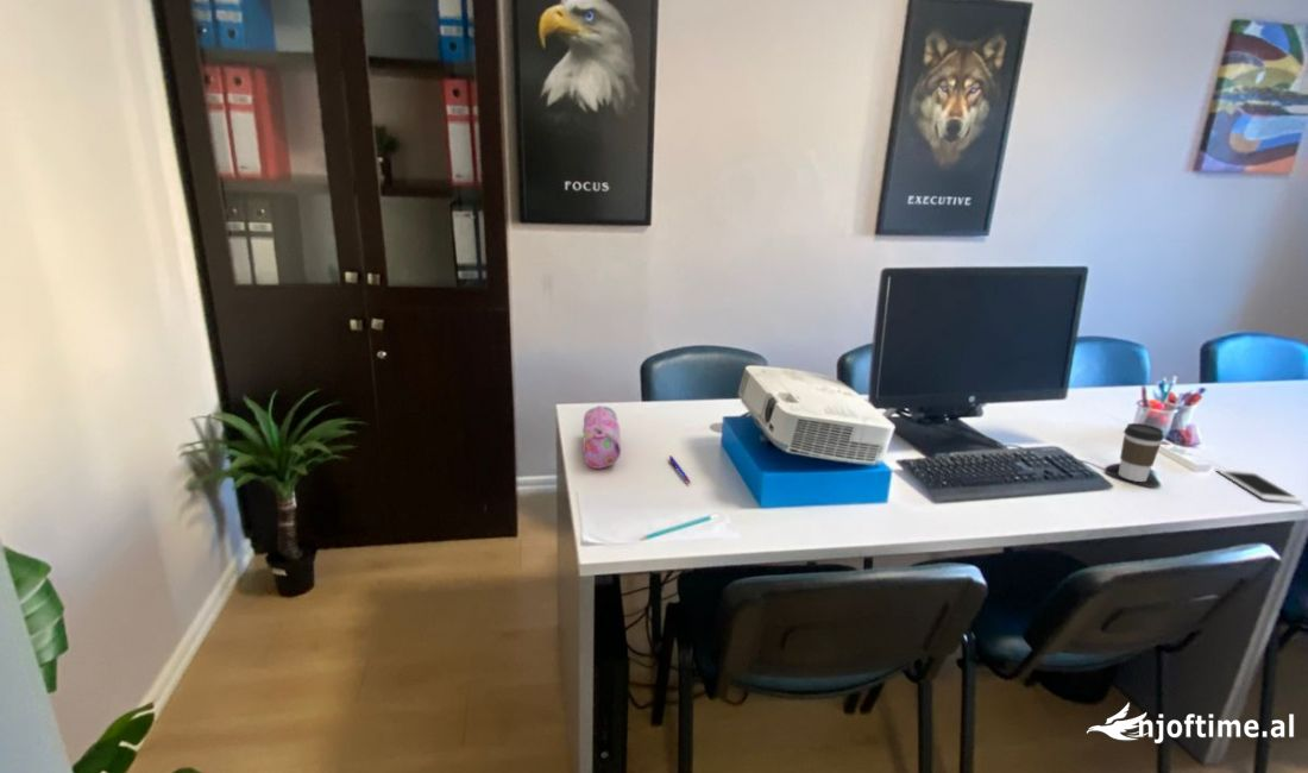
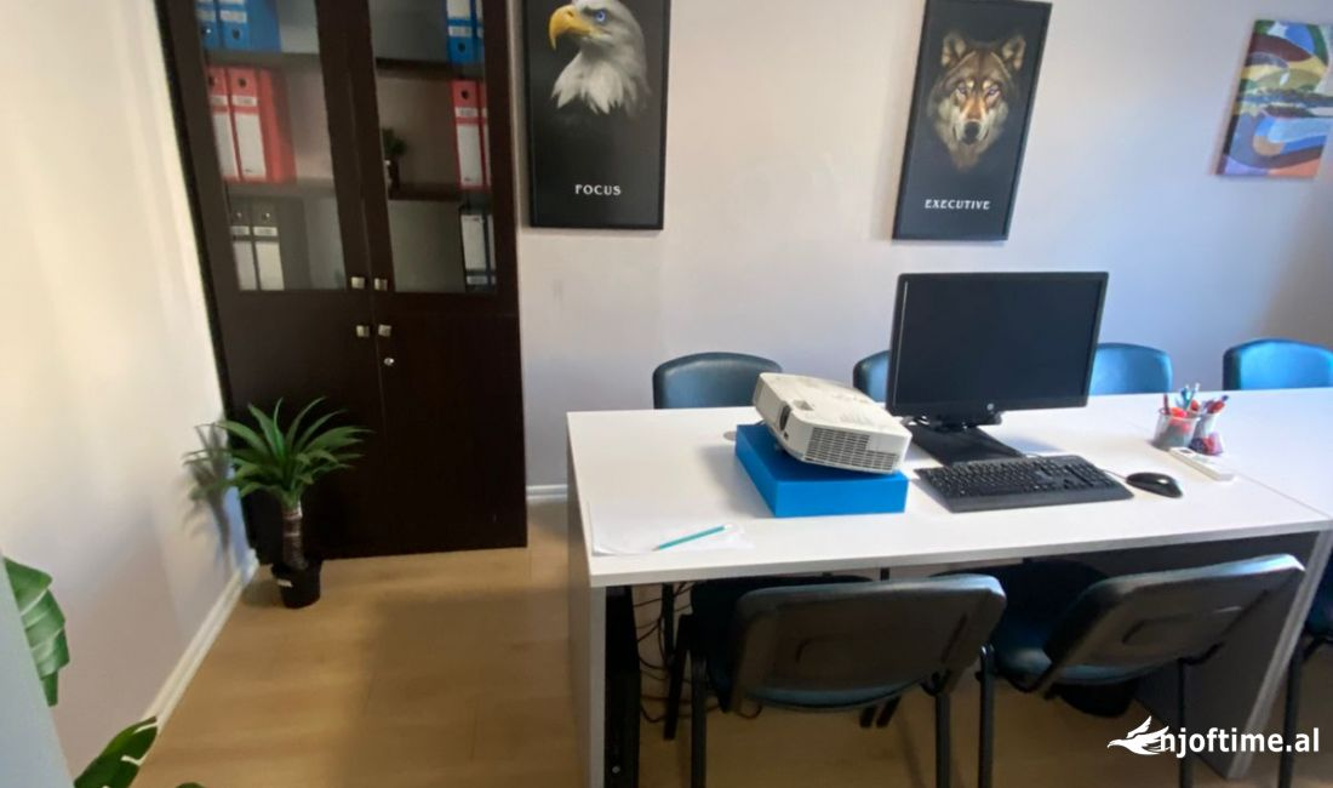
- pen [668,454,692,485]
- coffee cup [1117,422,1165,483]
- cell phone [1214,467,1304,504]
- pencil case [581,404,622,470]
